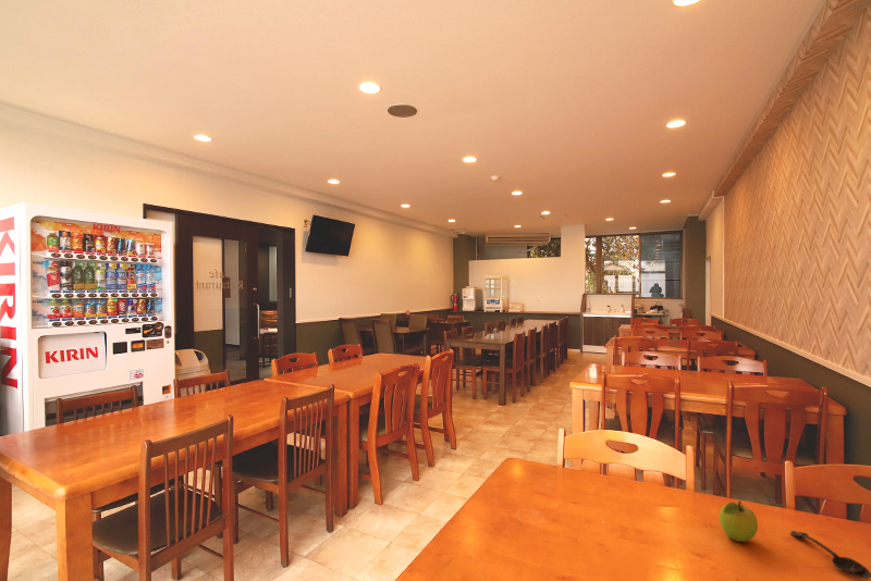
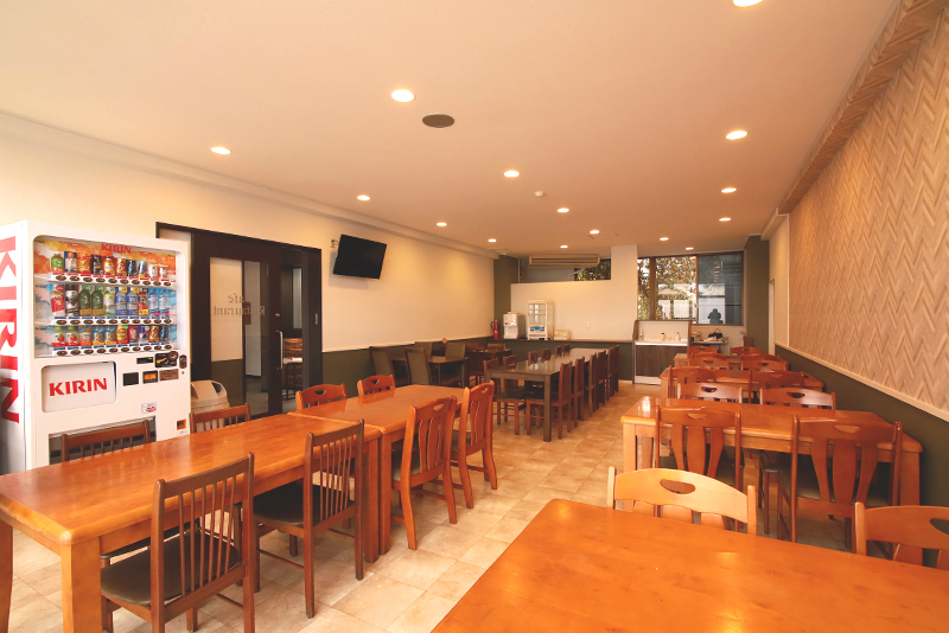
- spoon [789,530,871,580]
- fruit [719,500,759,543]
